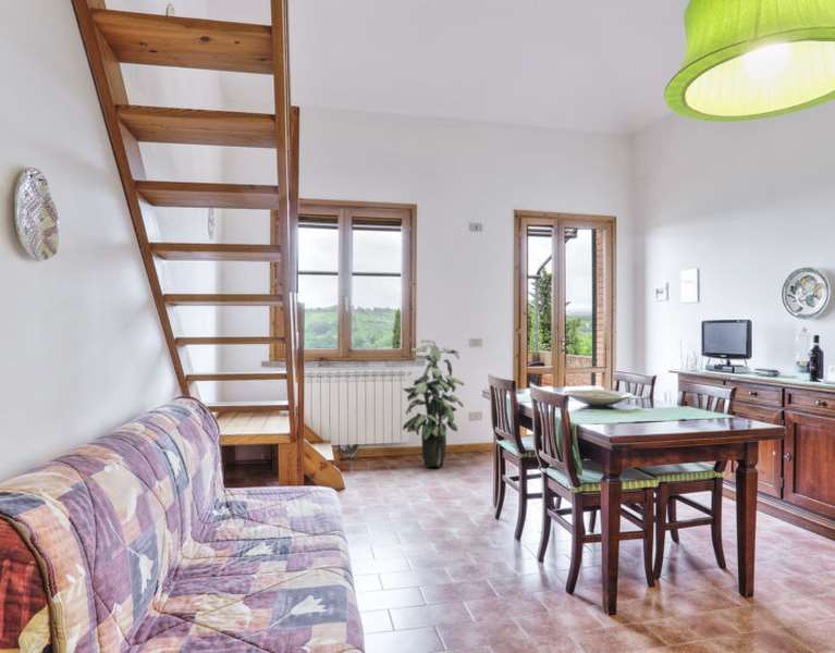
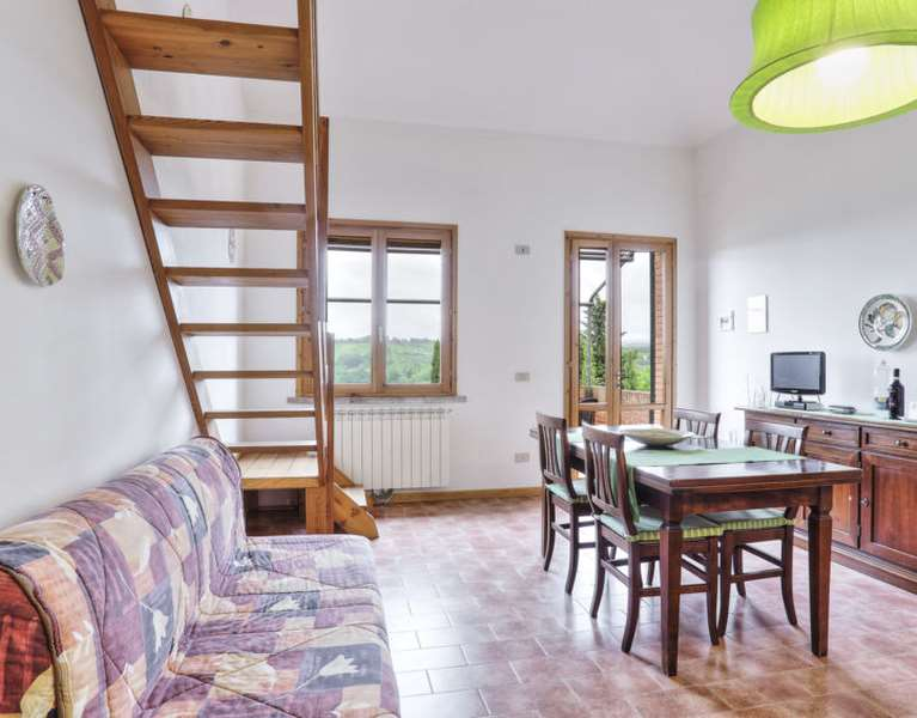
- indoor plant [402,338,465,468]
